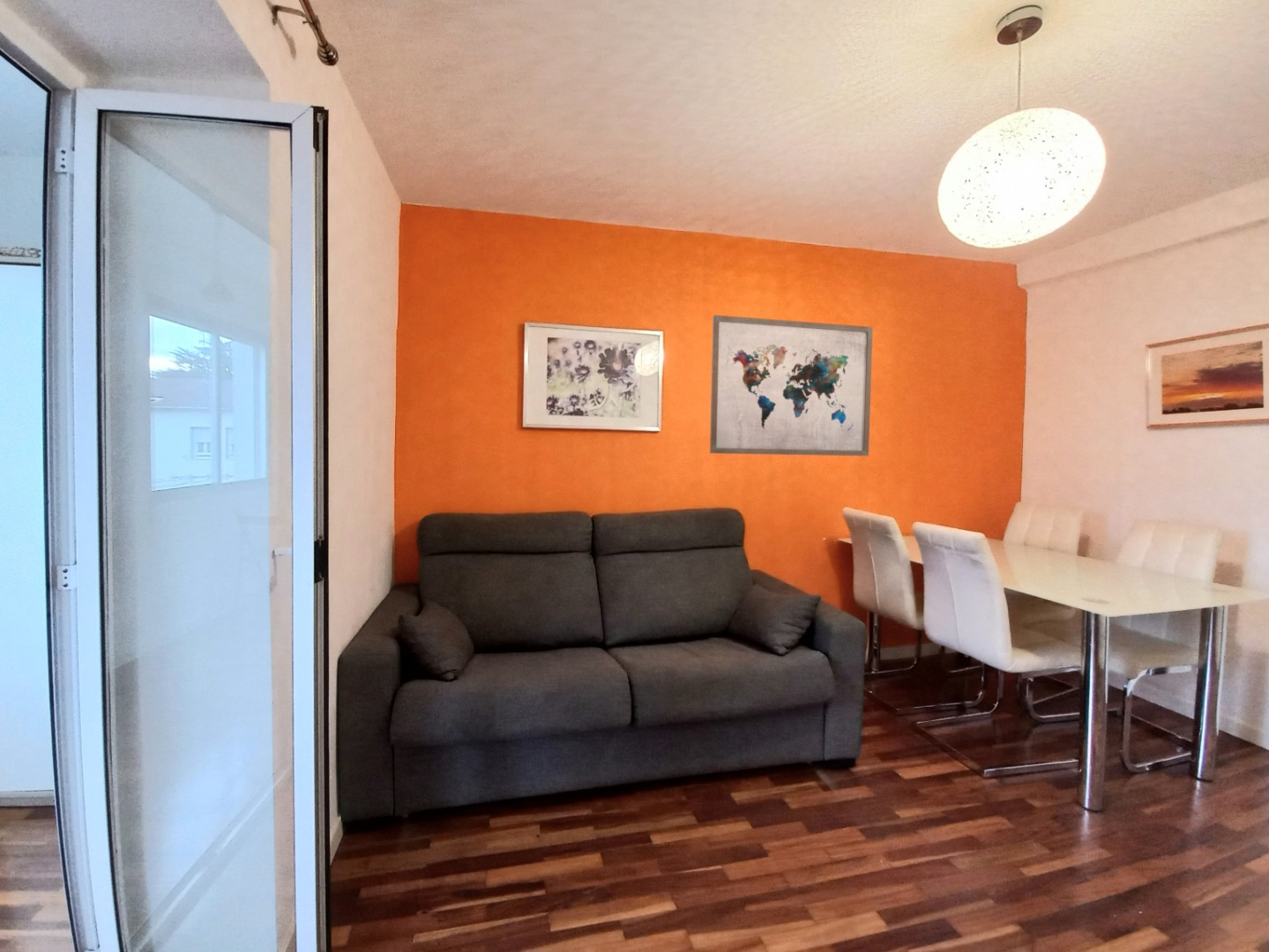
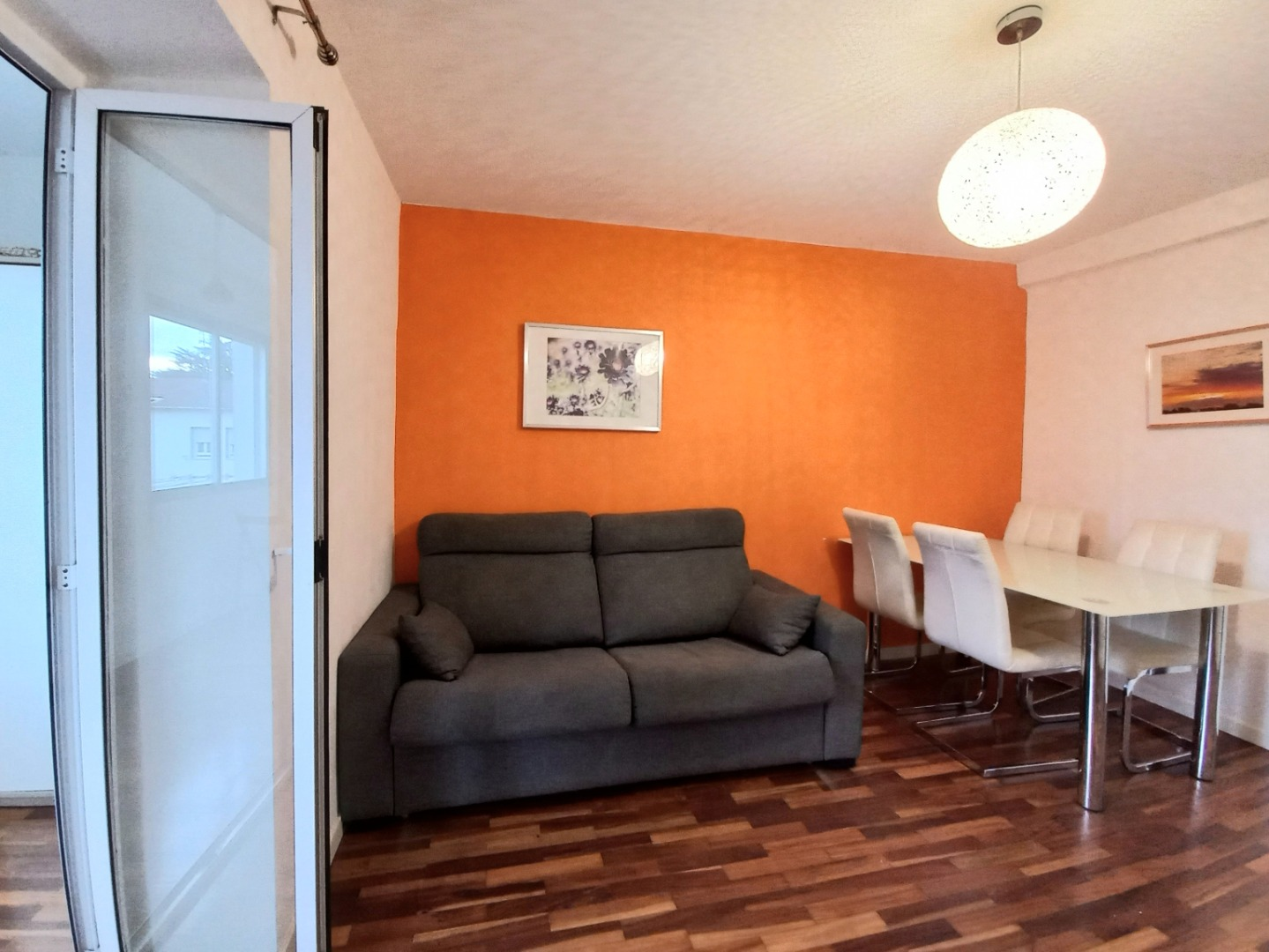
- wall art [709,314,874,457]
